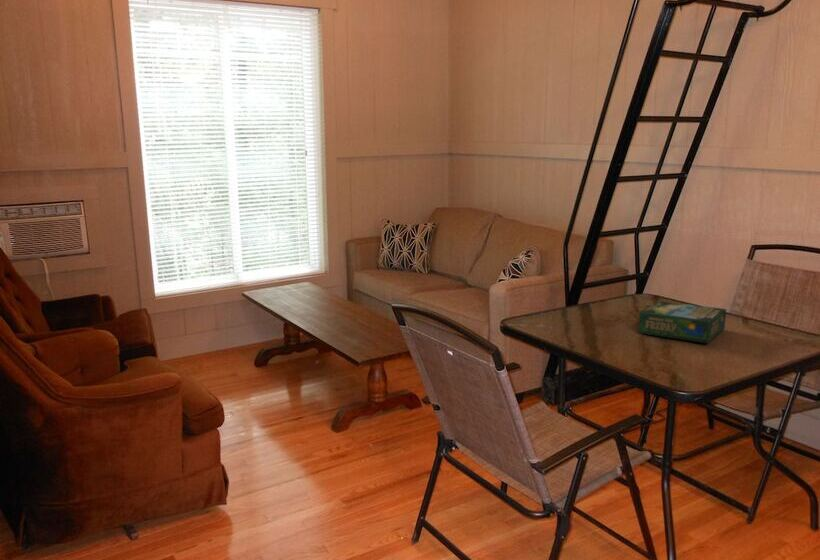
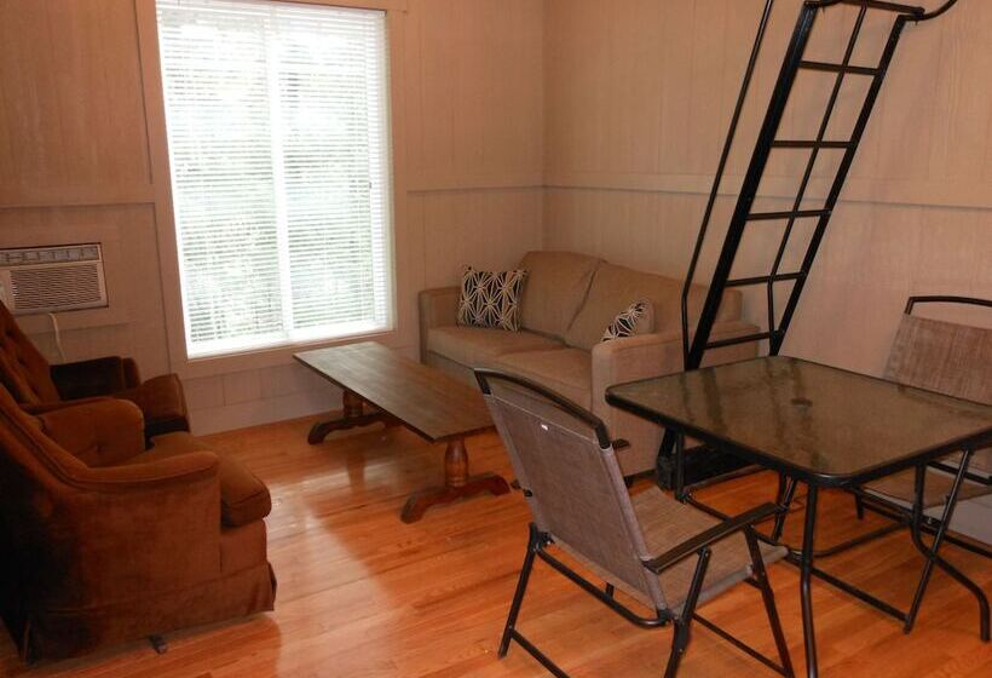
- board game [637,300,727,344]
